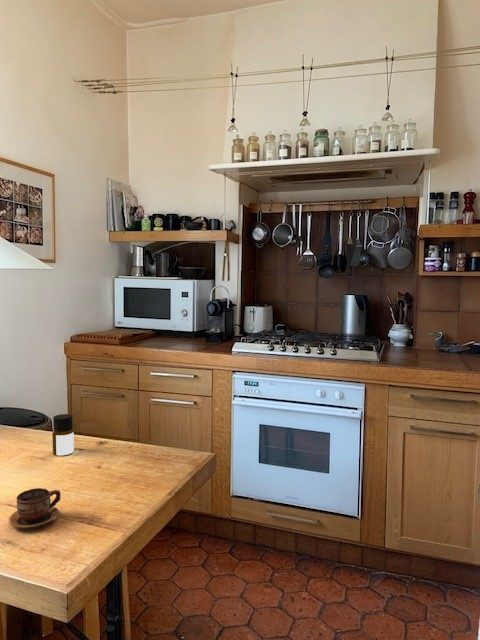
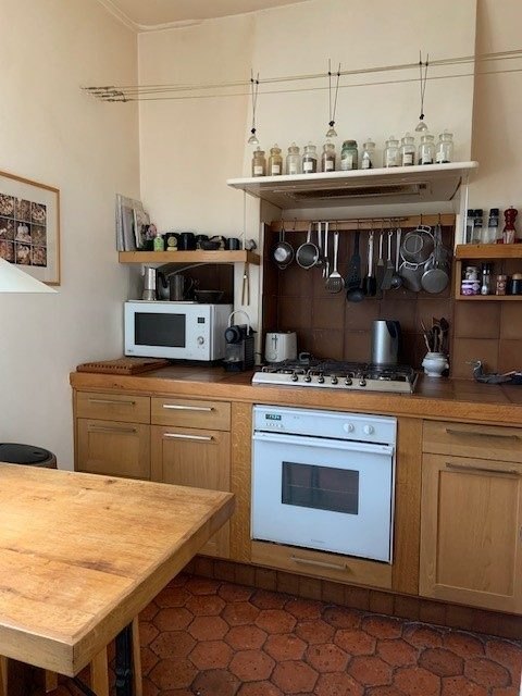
- cup [8,487,62,529]
- bottle [51,413,75,456]
